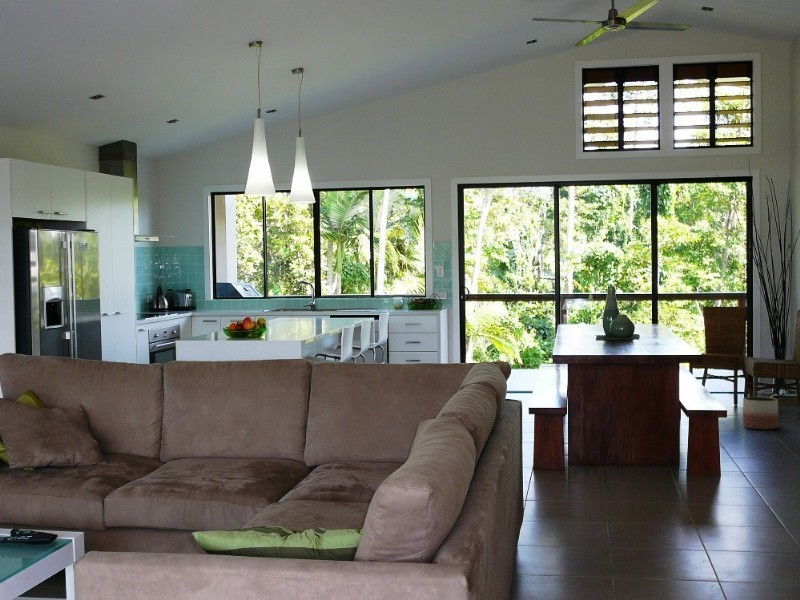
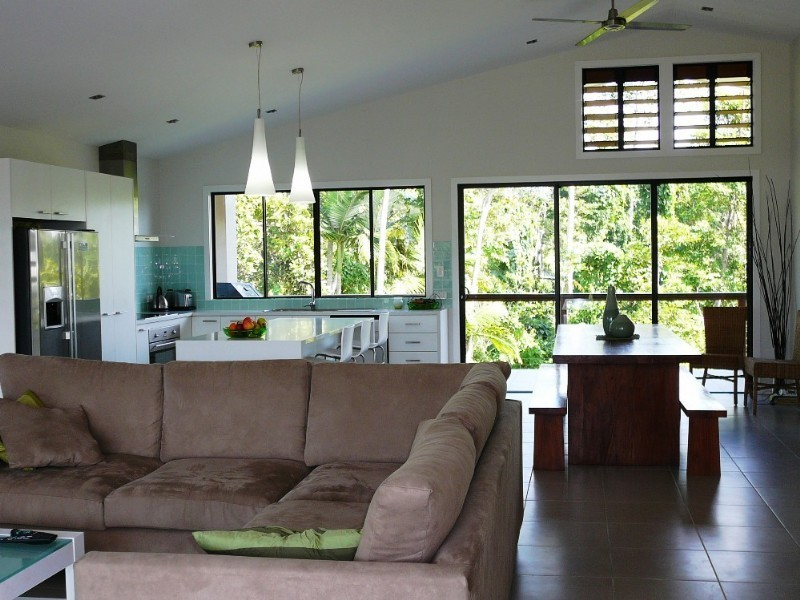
- planter [742,396,779,431]
